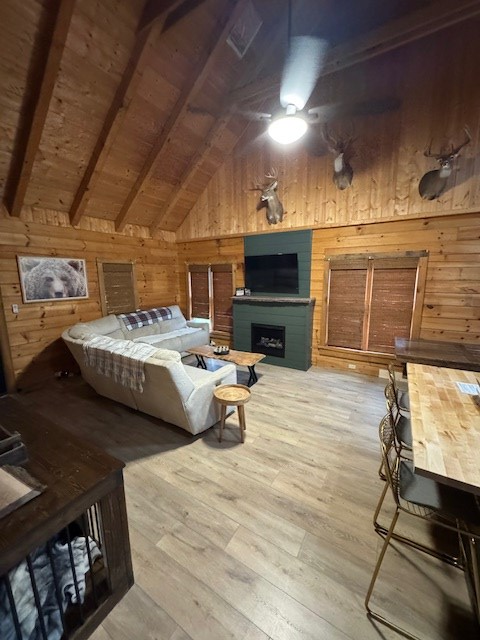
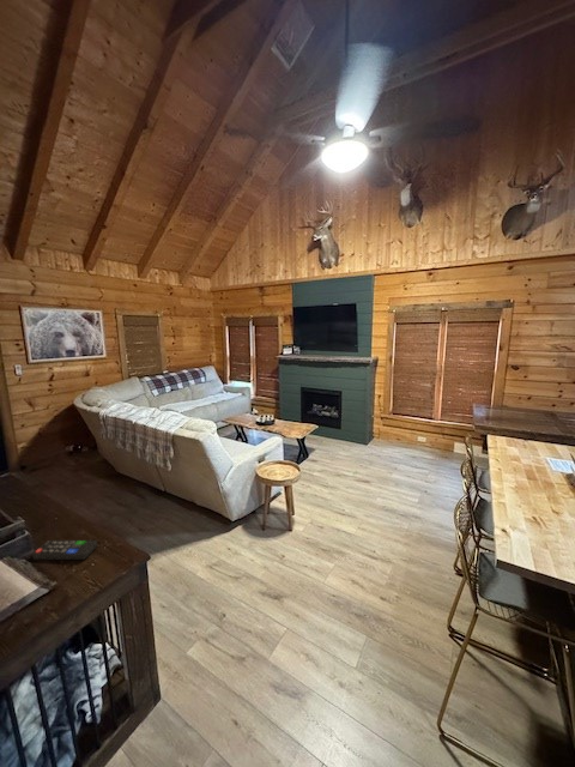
+ remote control [31,539,98,561]
